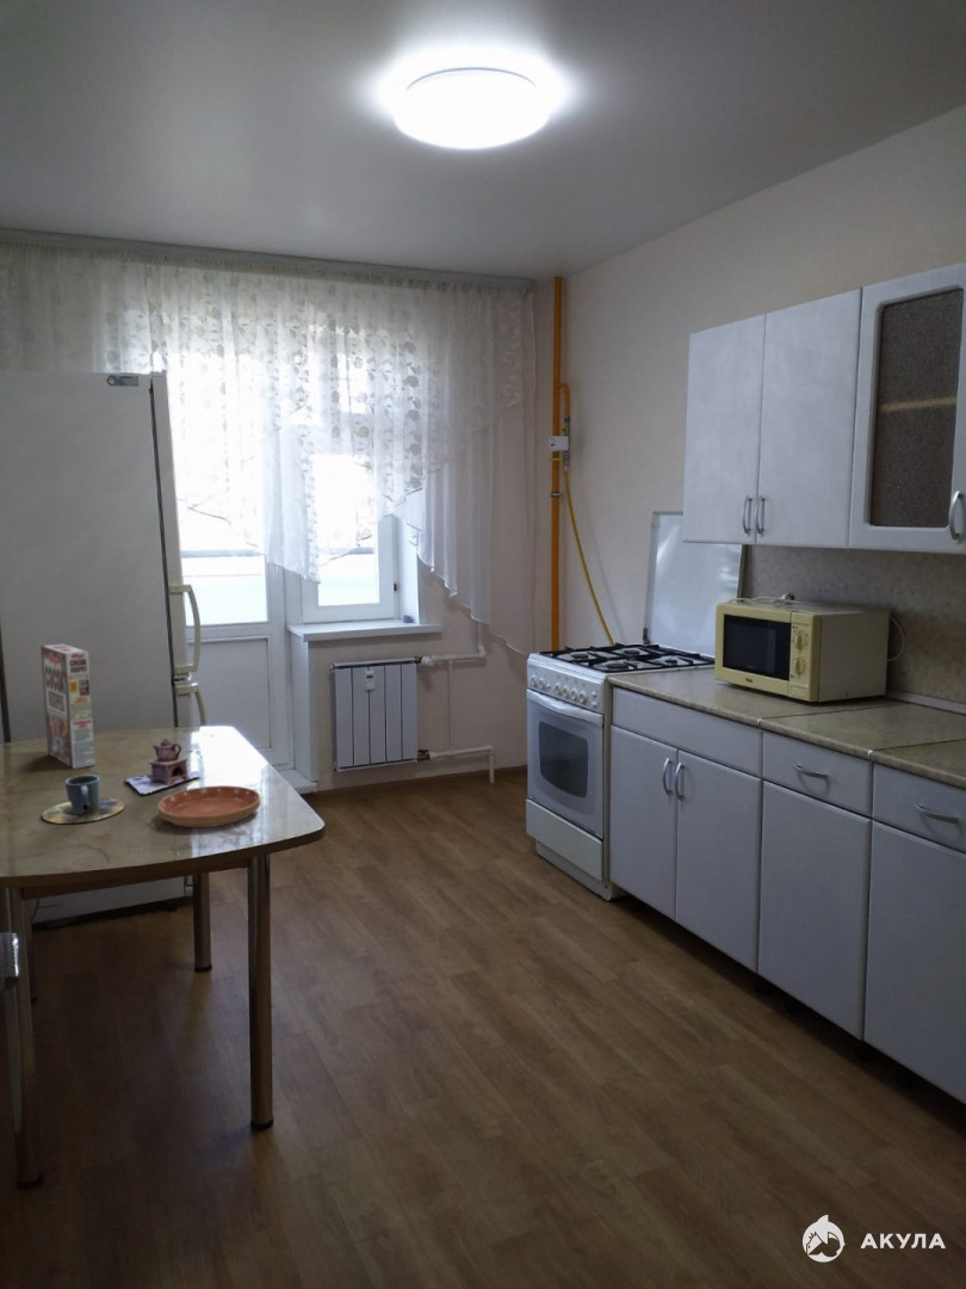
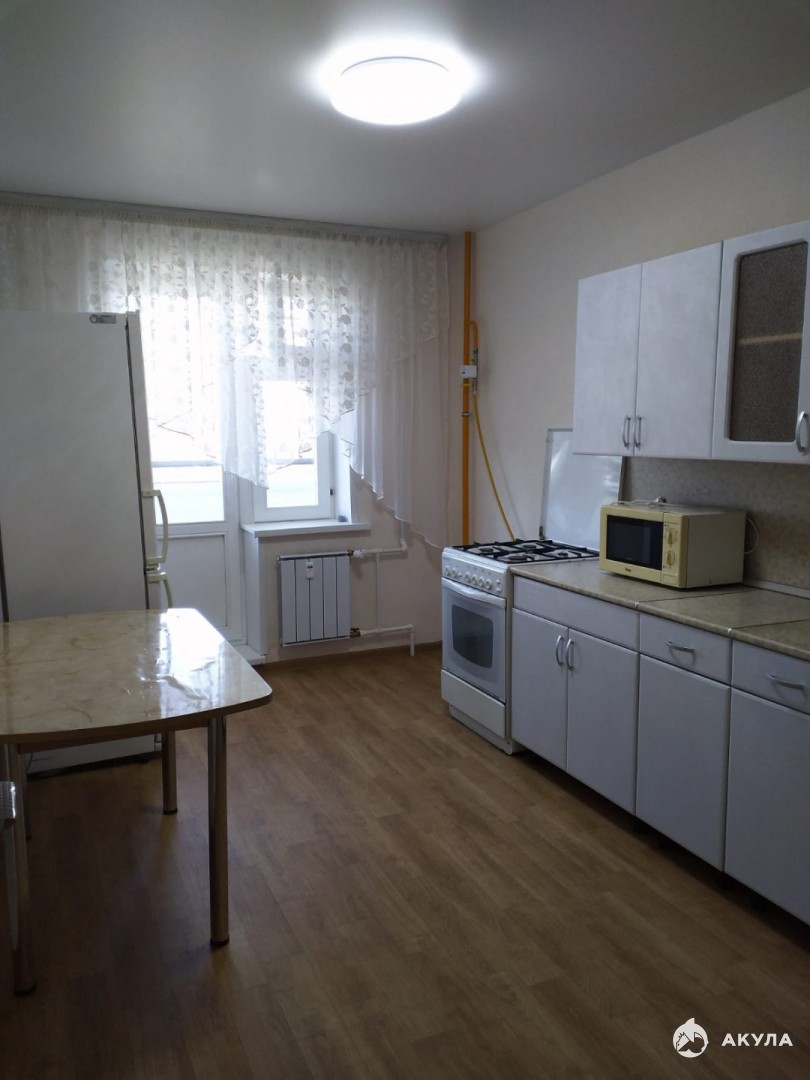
- cup [41,773,125,825]
- teapot [124,738,203,796]
- cereal box [39,642,97,770]
- saucer [156,784,261,828]
